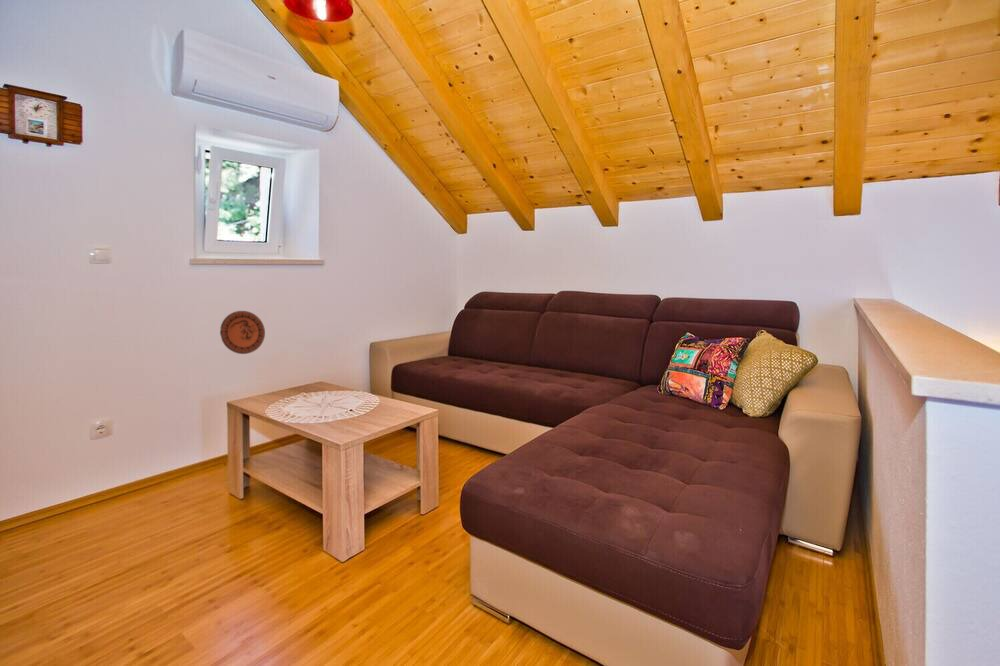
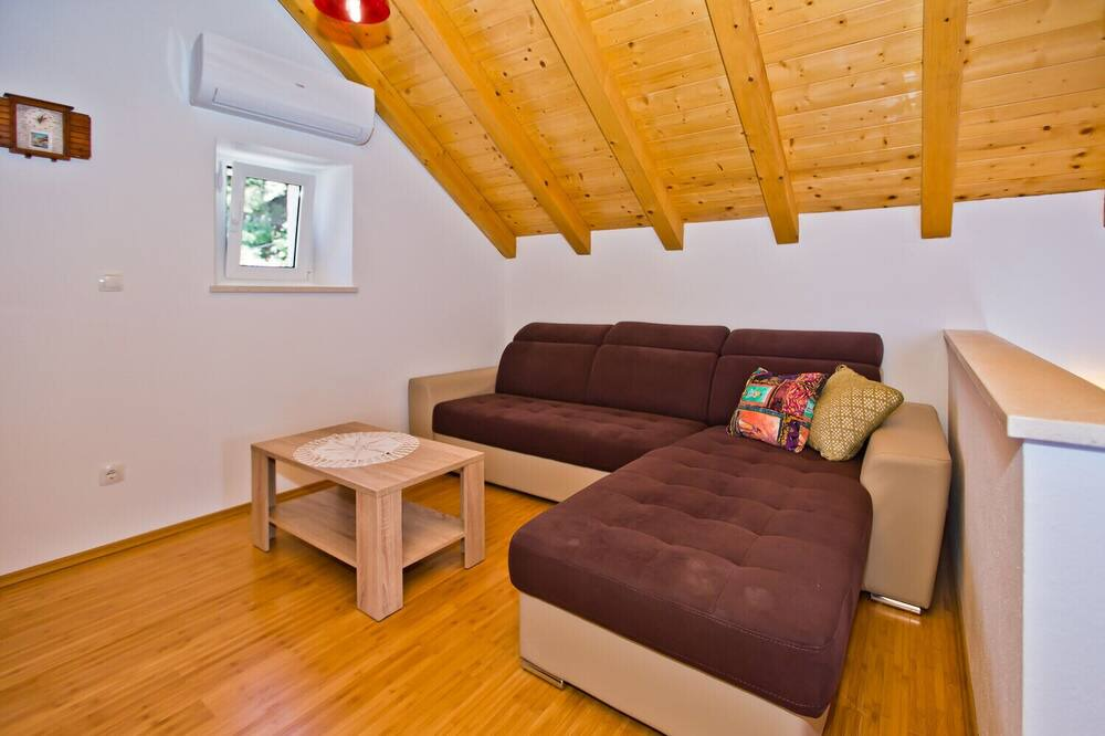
- decorative plate [219,310,266,355]
